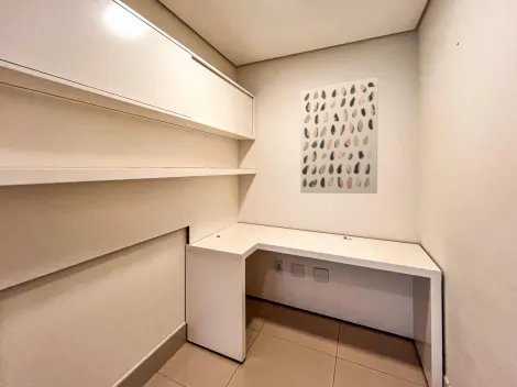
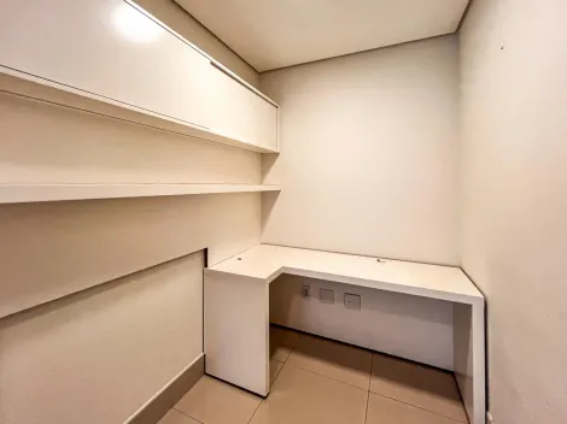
- wall art [299,76,380,195]
